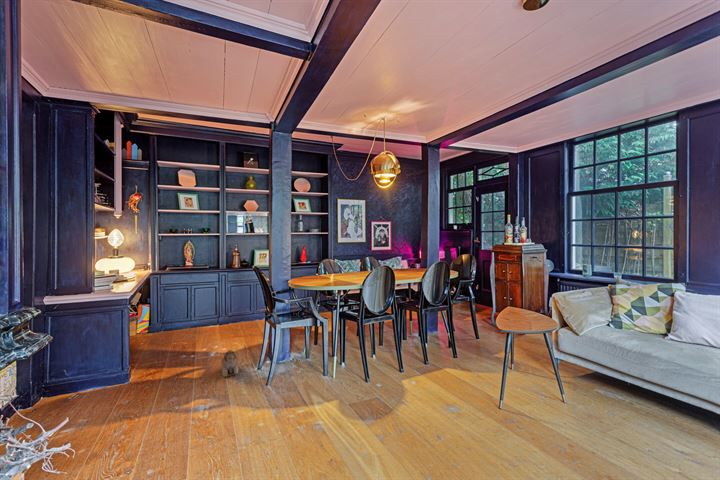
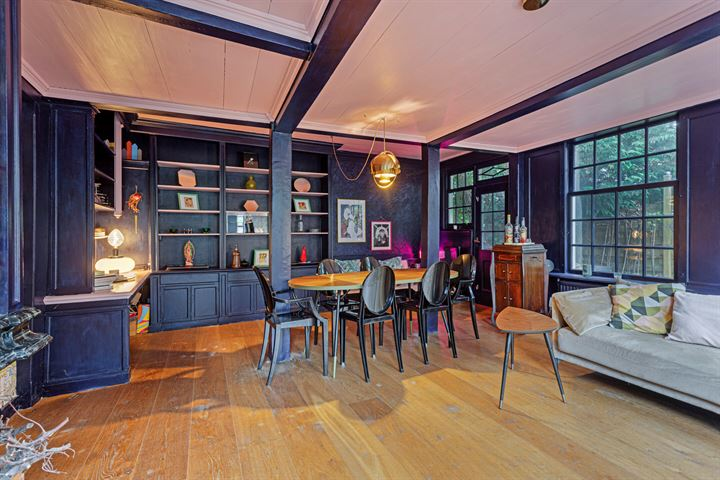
- plush toy [221,349,240,378]
